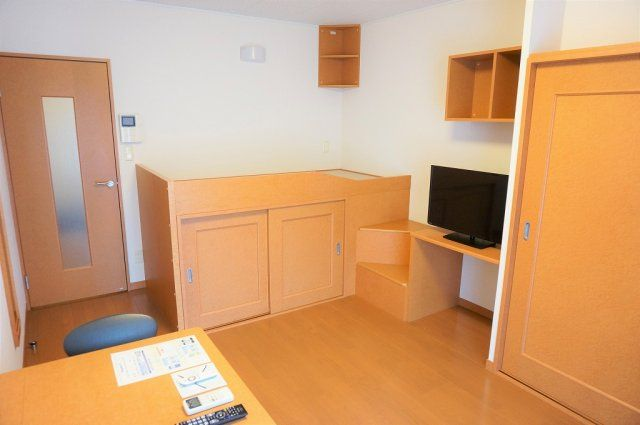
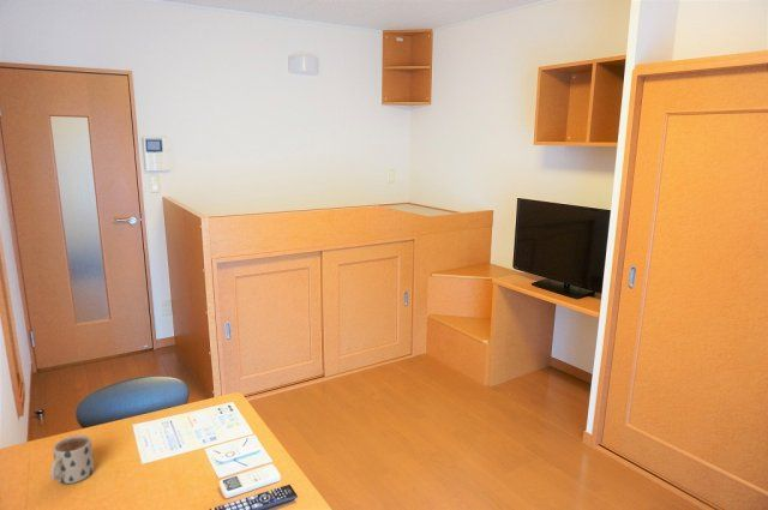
+ mug [49,433,95,485]
